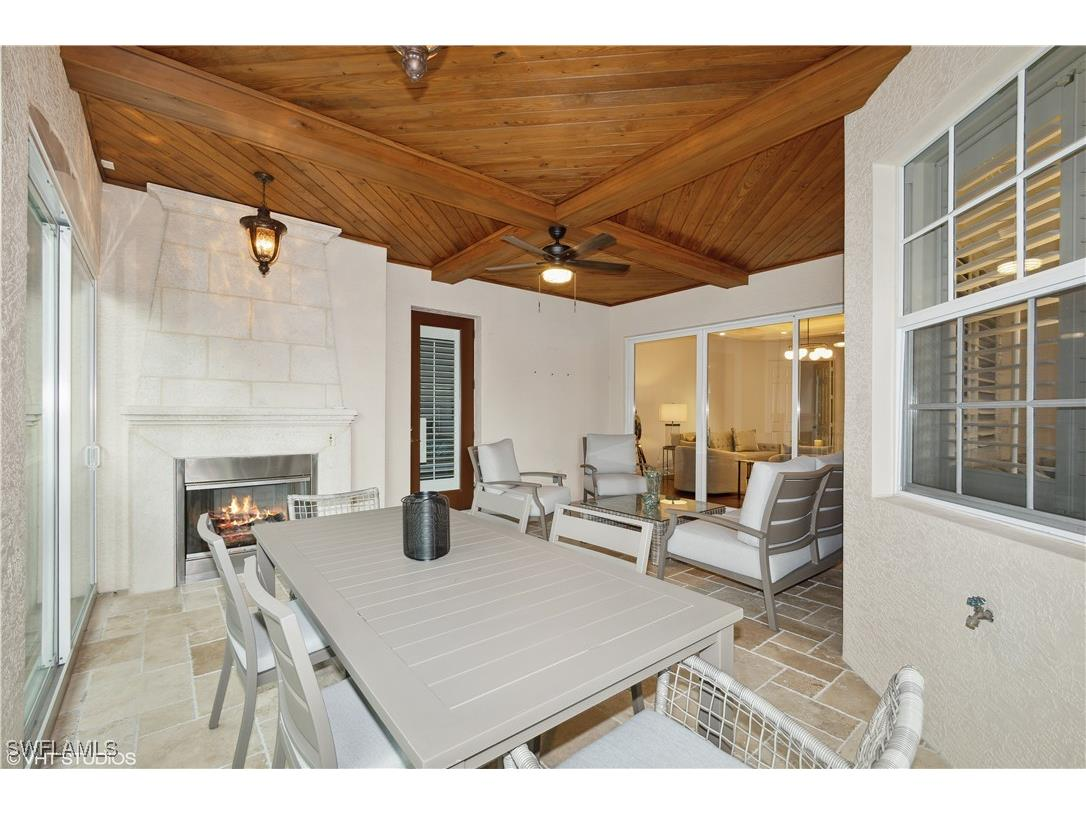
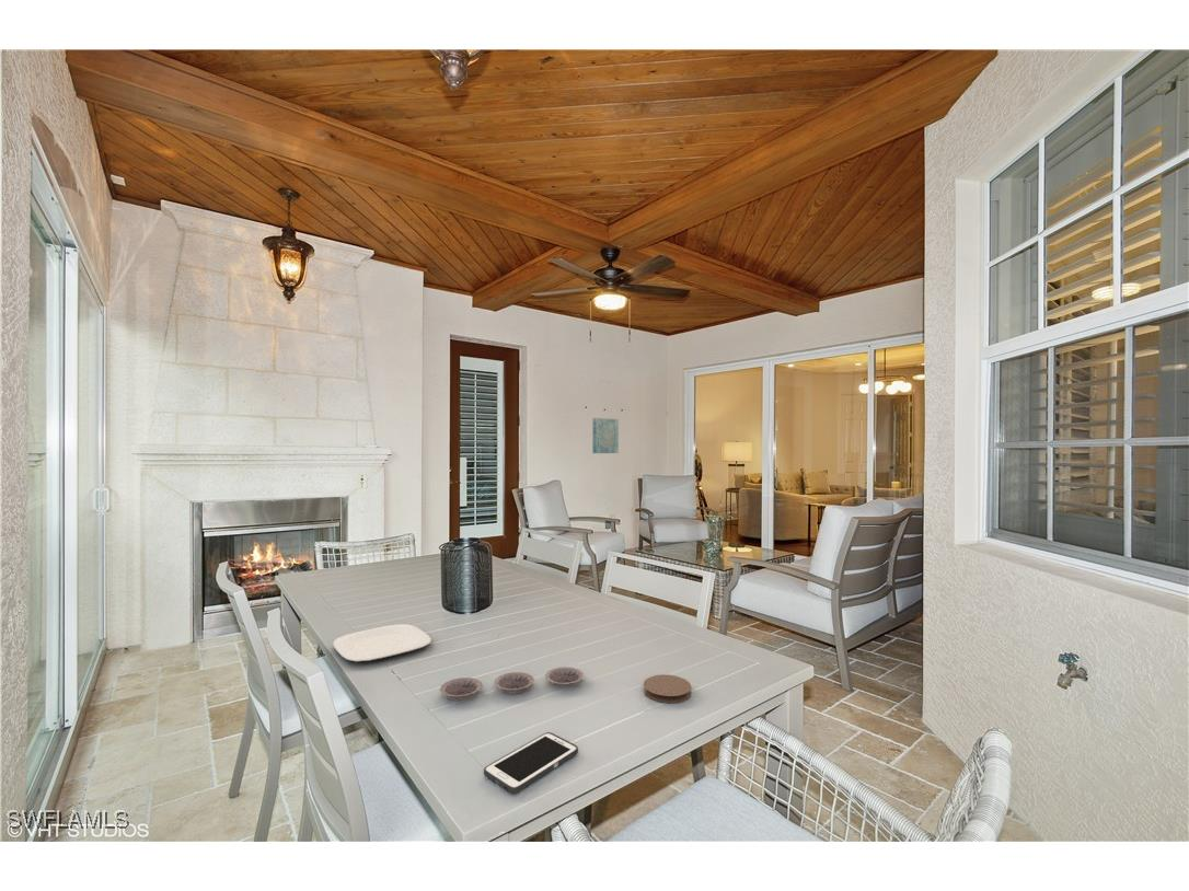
+ plate [332,623,432,663]
+ wall art [591,417,620,454]
+ cell phone [483,731,579,795]
+ coaster [643,673,692,704]
+ plate [439,666,585,702]
